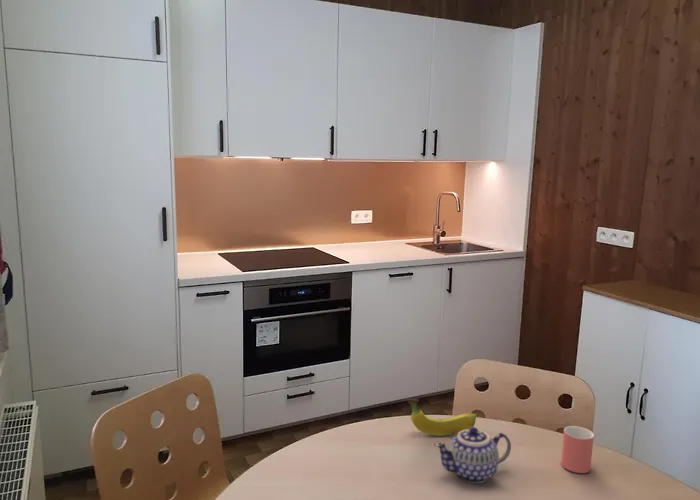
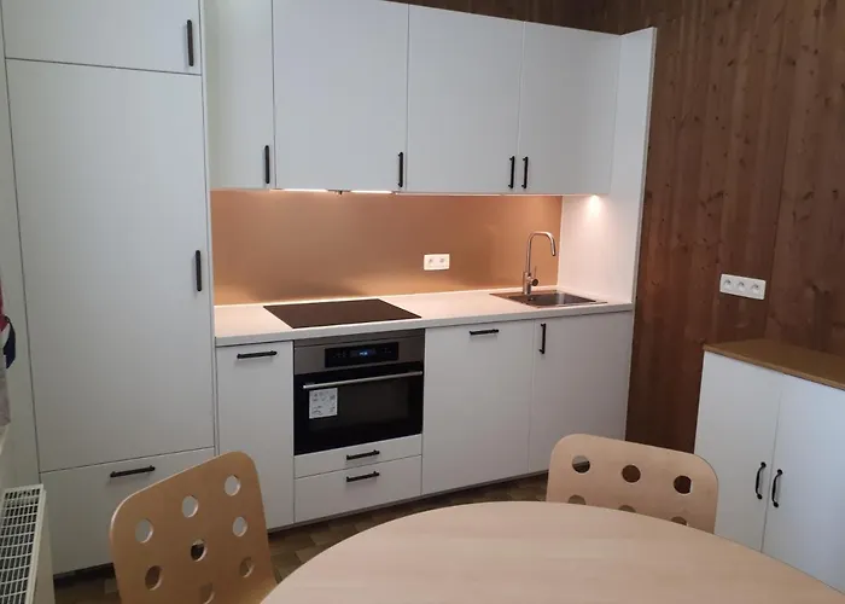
- fruit [406,398,479,437]
- cup [560,425,595,474]
- teapot [433,426,512,484]
